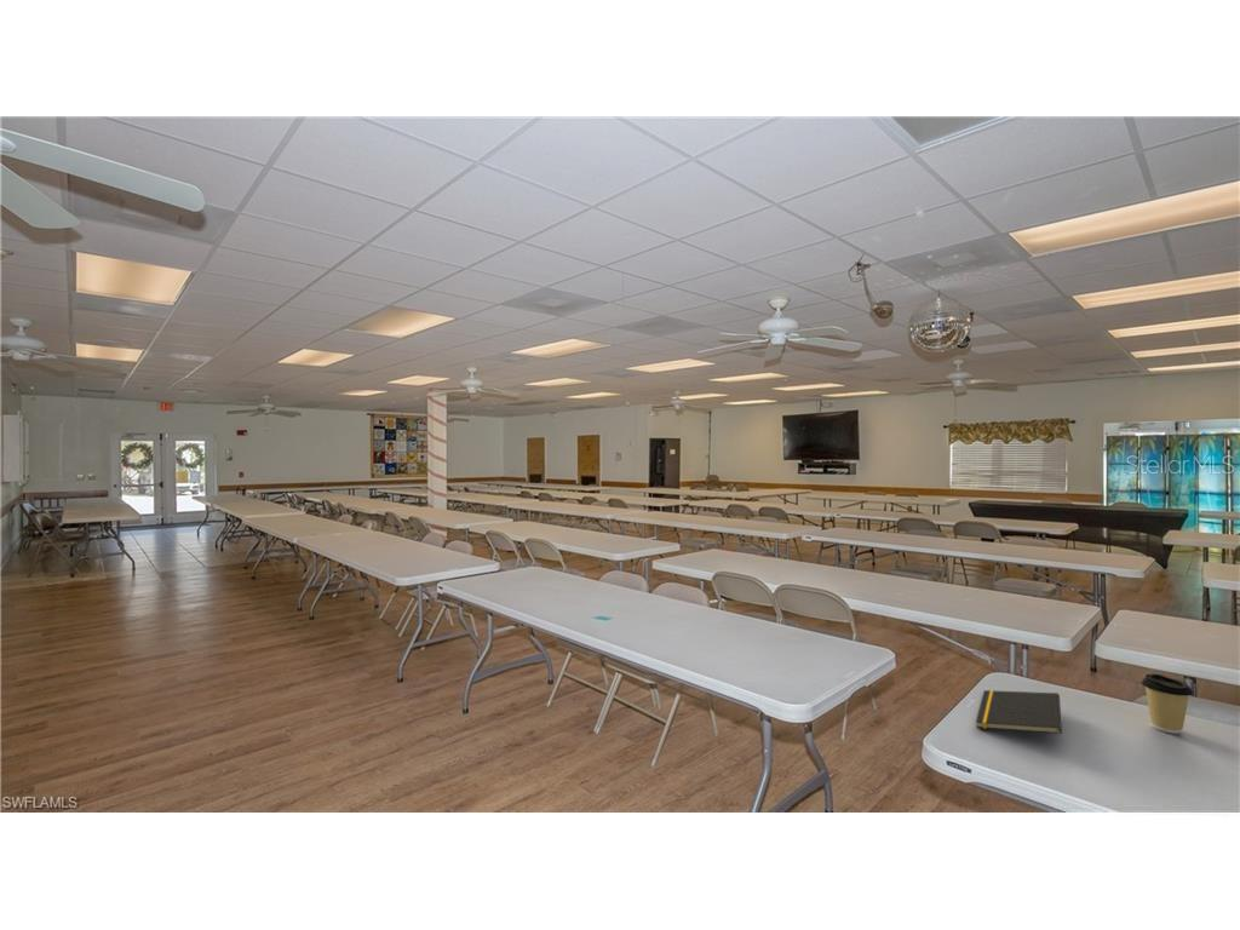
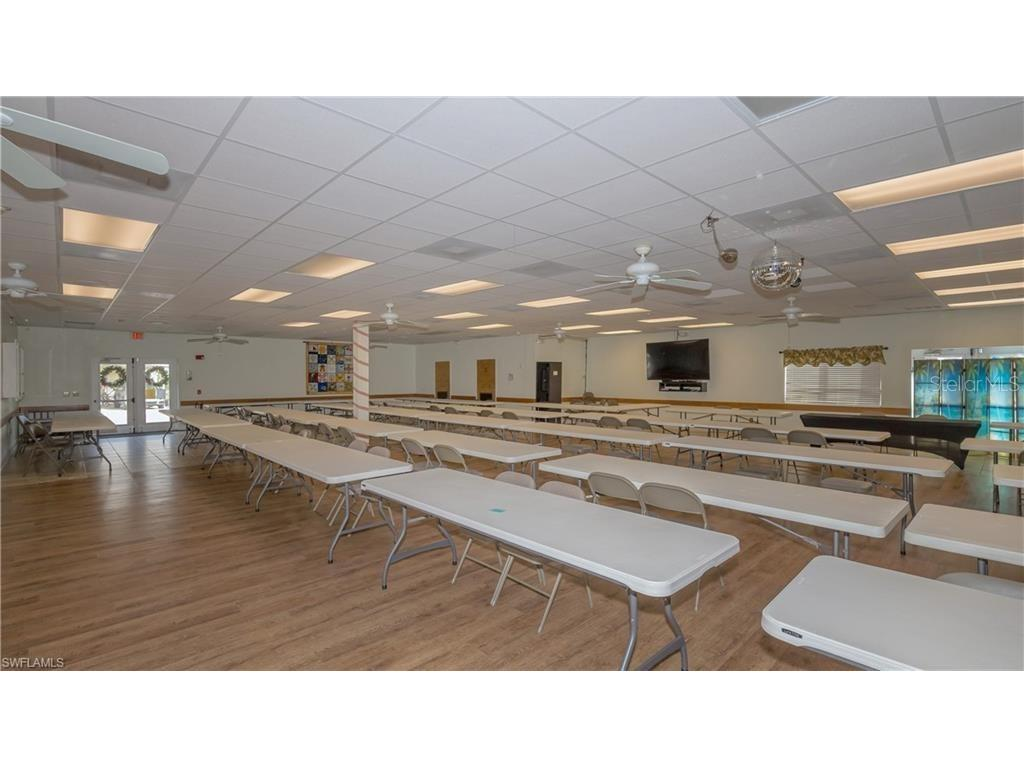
- coffee cup [1141,672,1194,735]
- notepad [975,689,1063,735]
